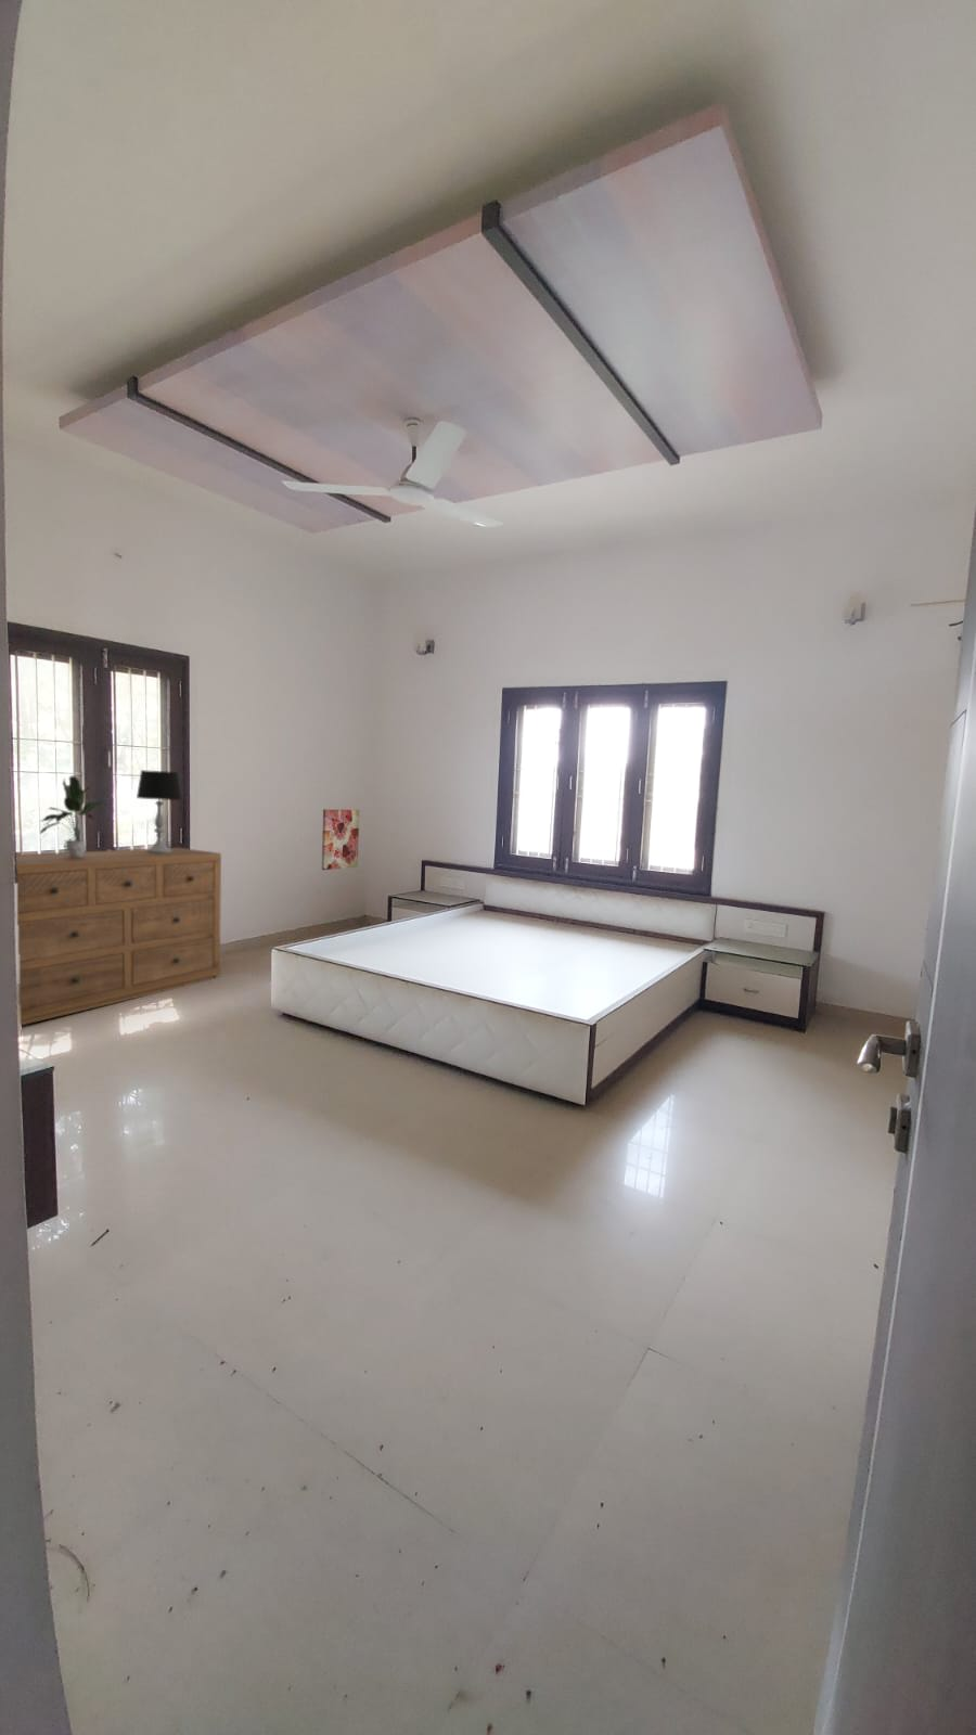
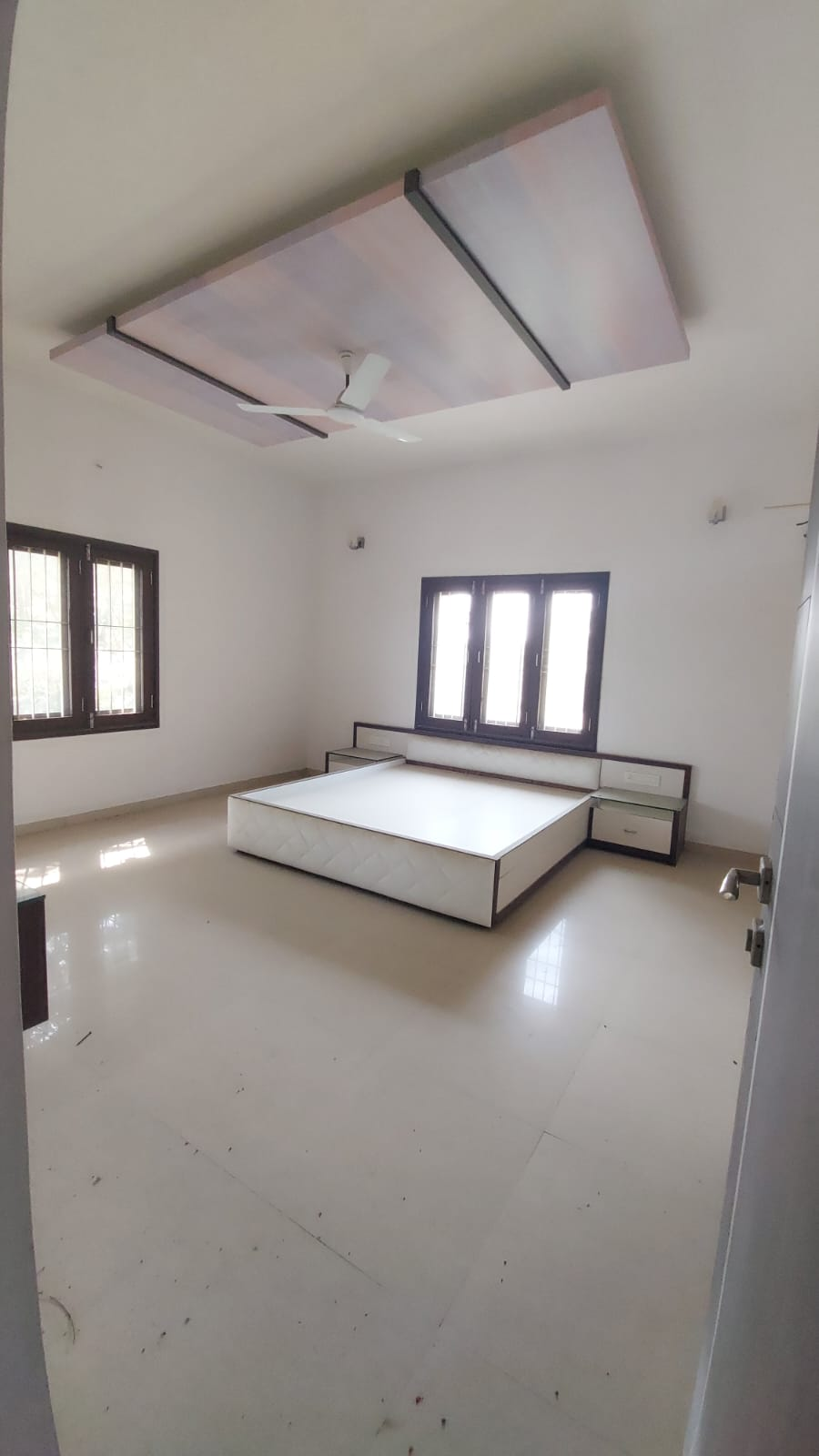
- wall art [321,808,360,871]
- table lamp [136,769,184,853]
- potted plant [39,775,105,858]
- dresser [15,847,223,1026]
